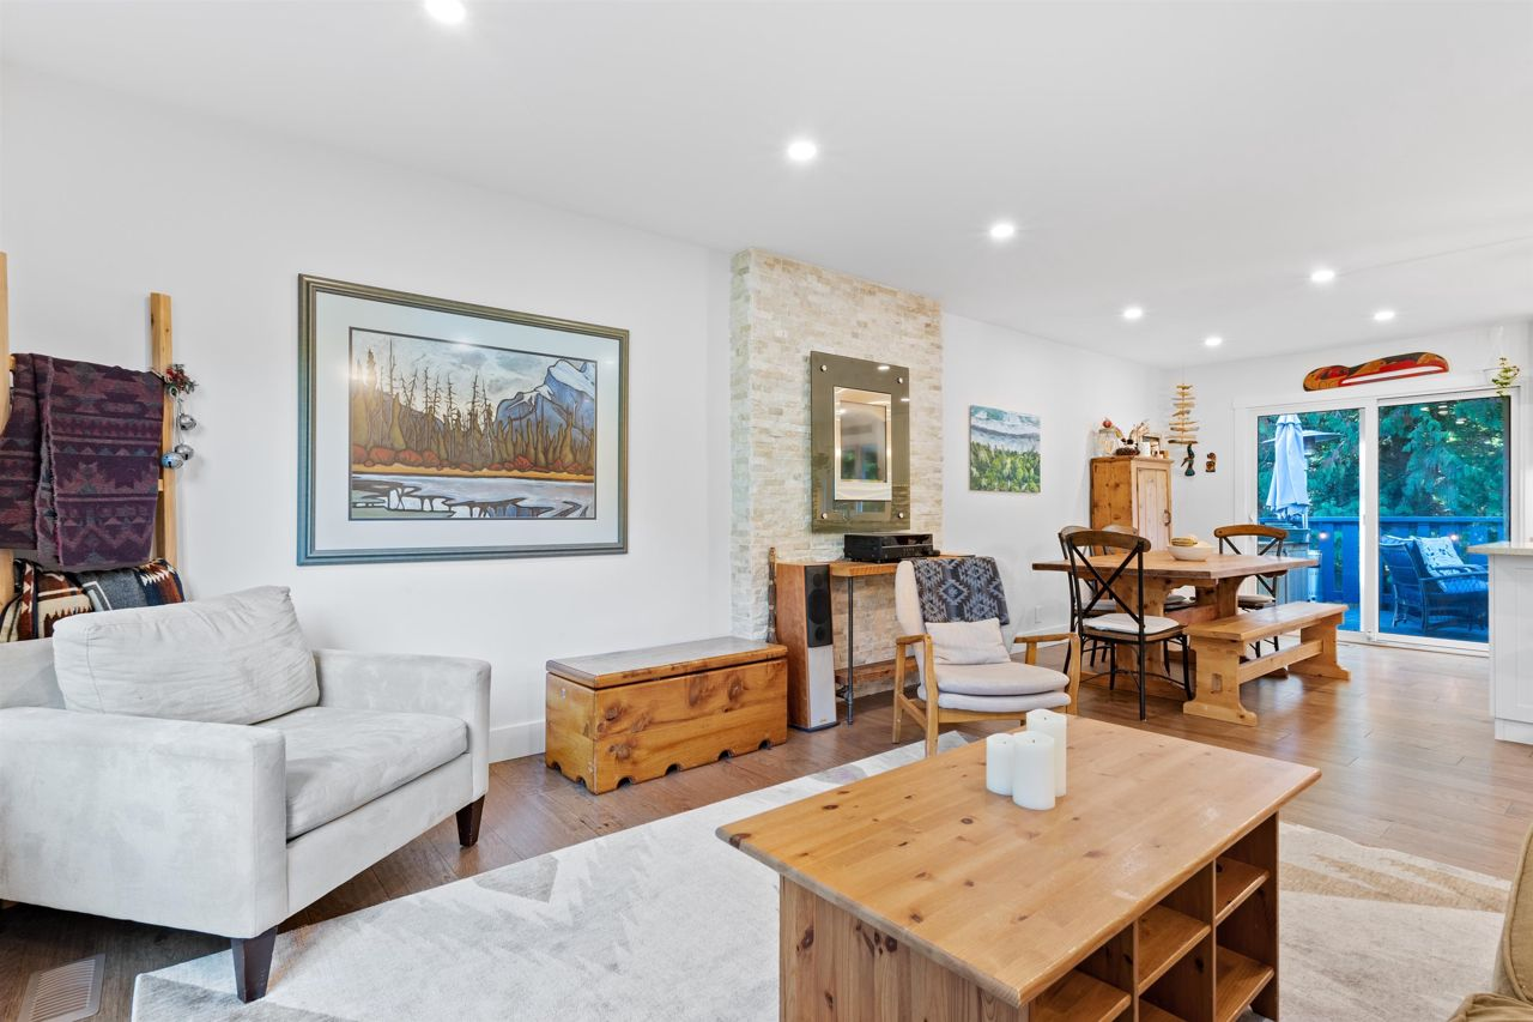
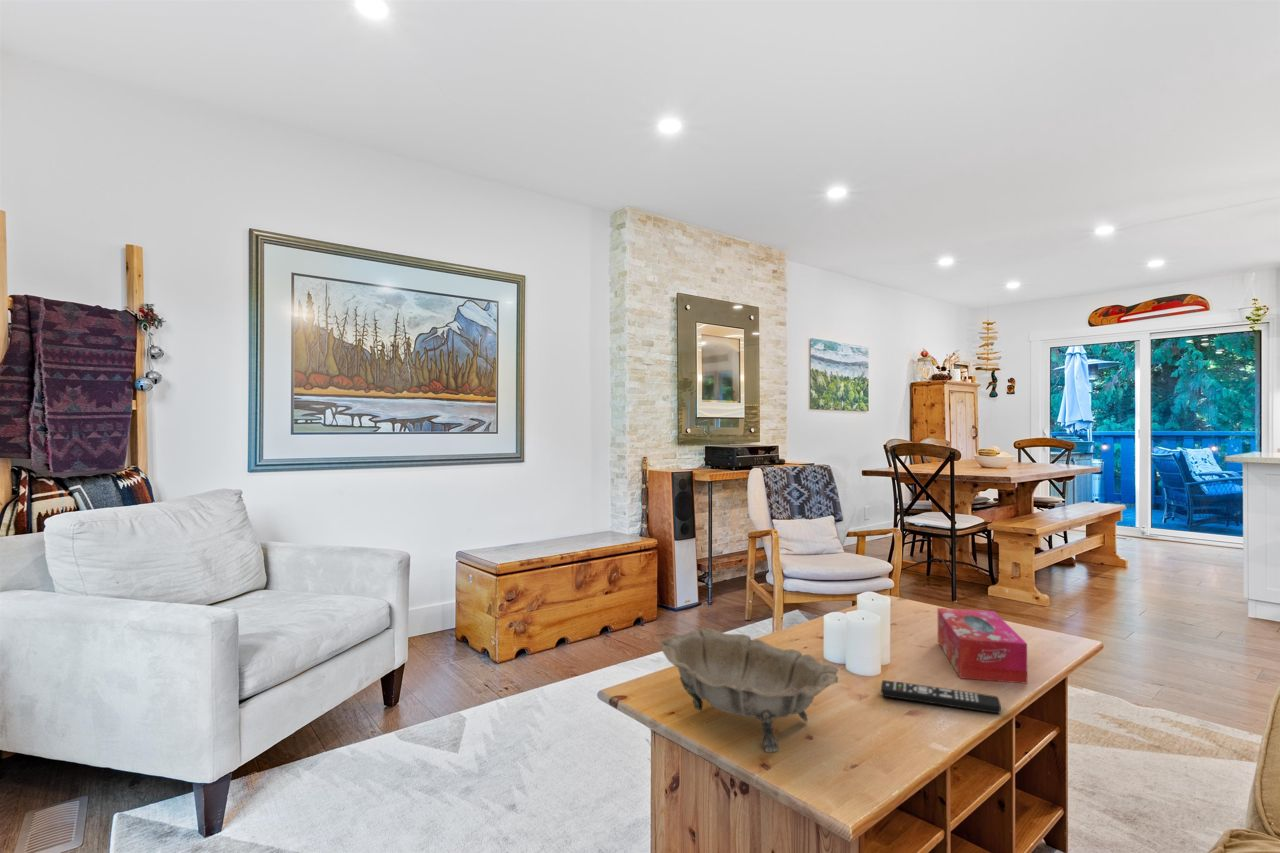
+ decorative bowl [660,627,839,754]
+ tissue box [937,607,1028,685]
+ remote control [880,679,1002,714]
